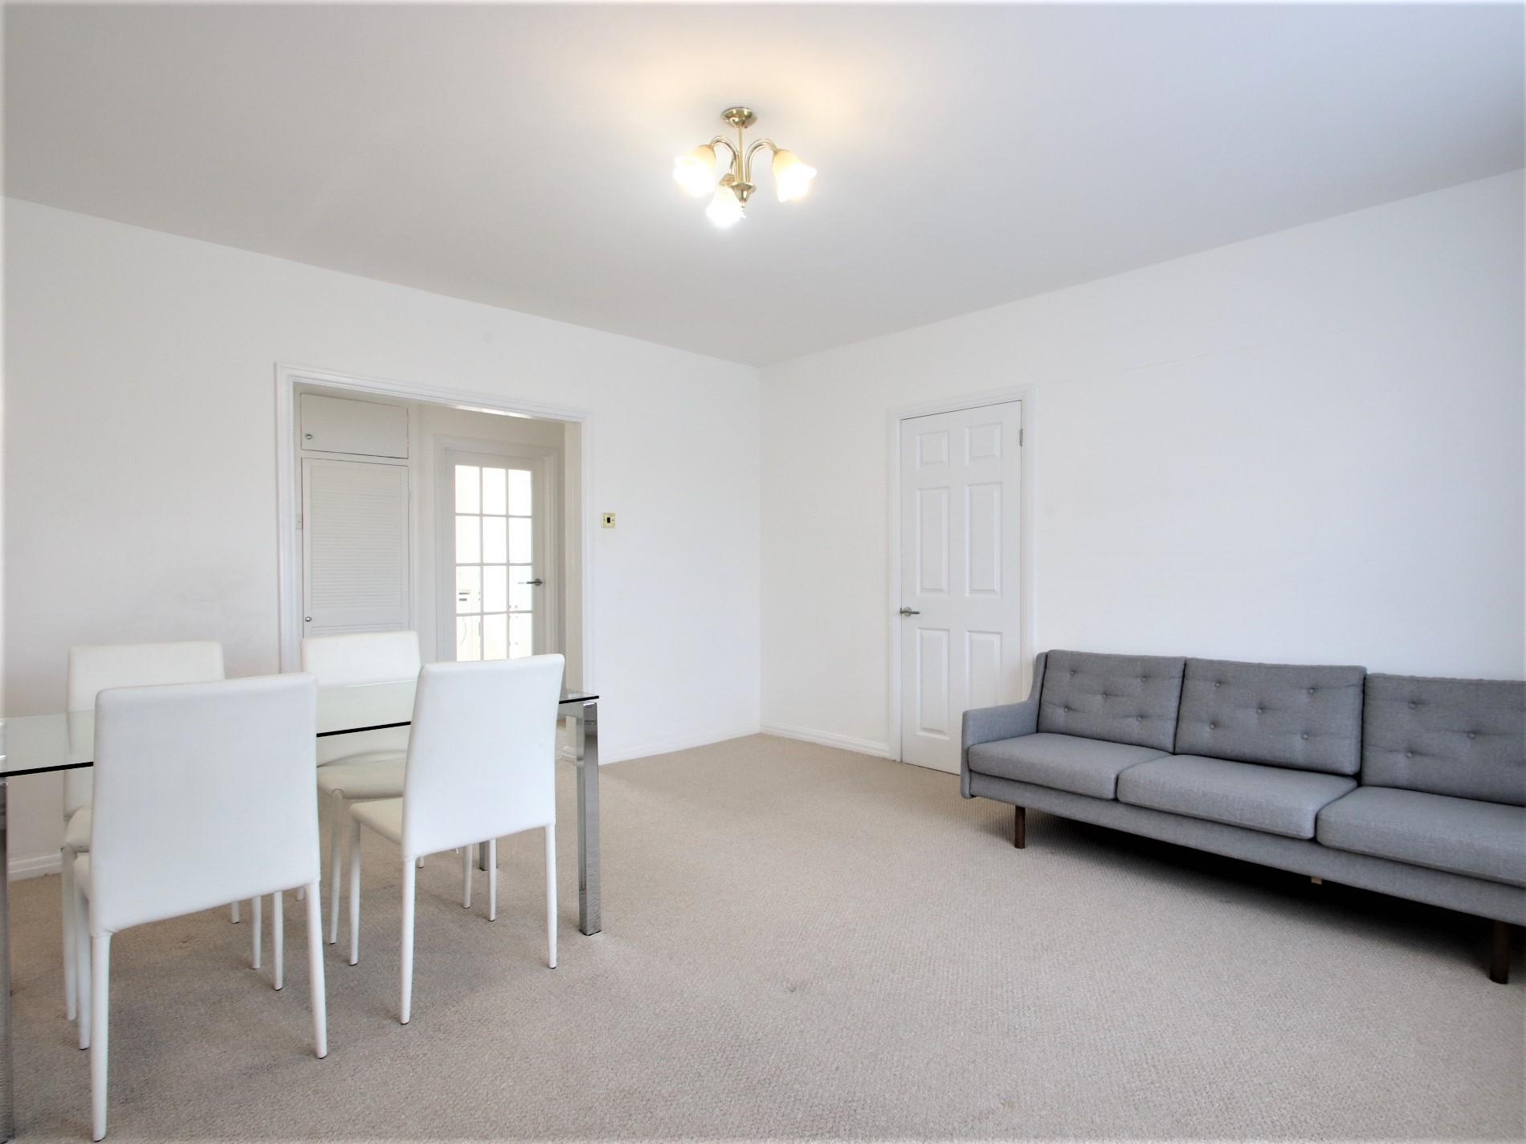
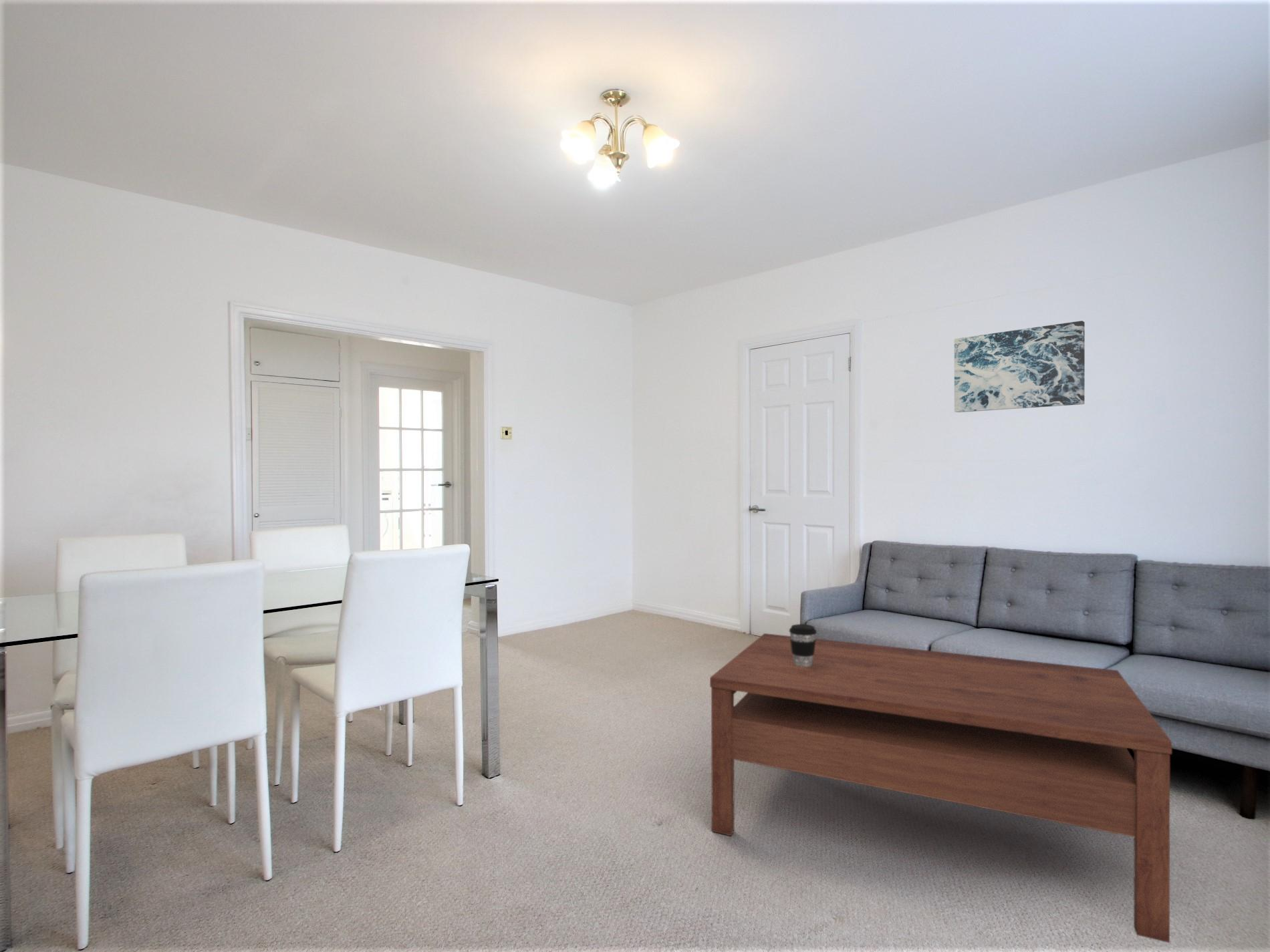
+ wall art [954,320,1086,413]
+ coffee cup [789,623,817,667]
+ coffee table [709,633,1172,943]
